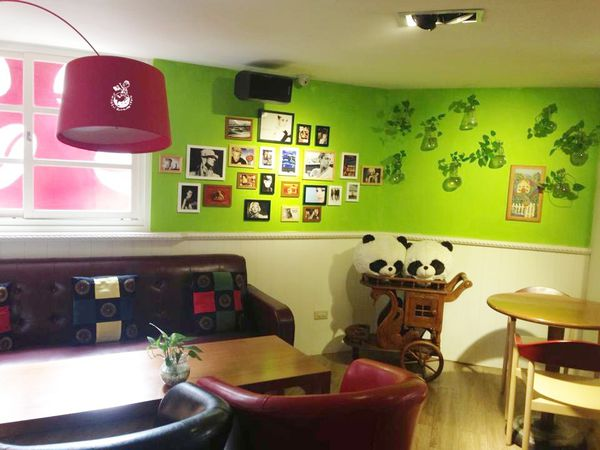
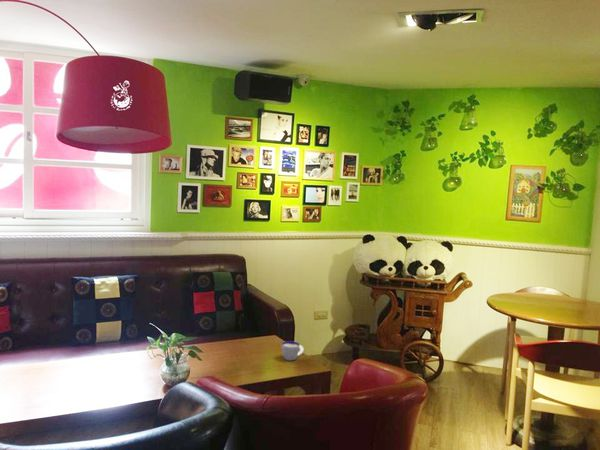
+ cup [281,340,304,361]
